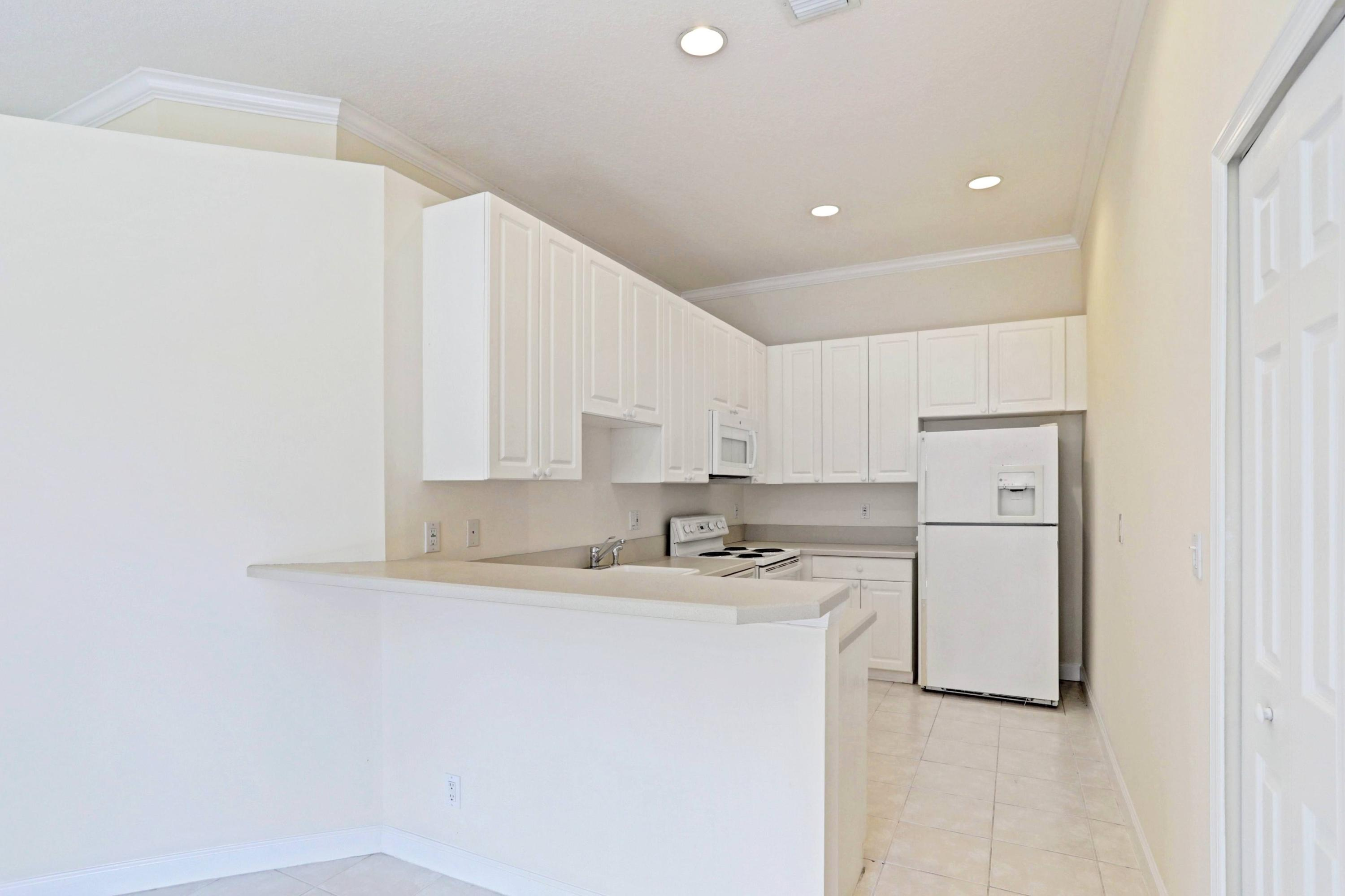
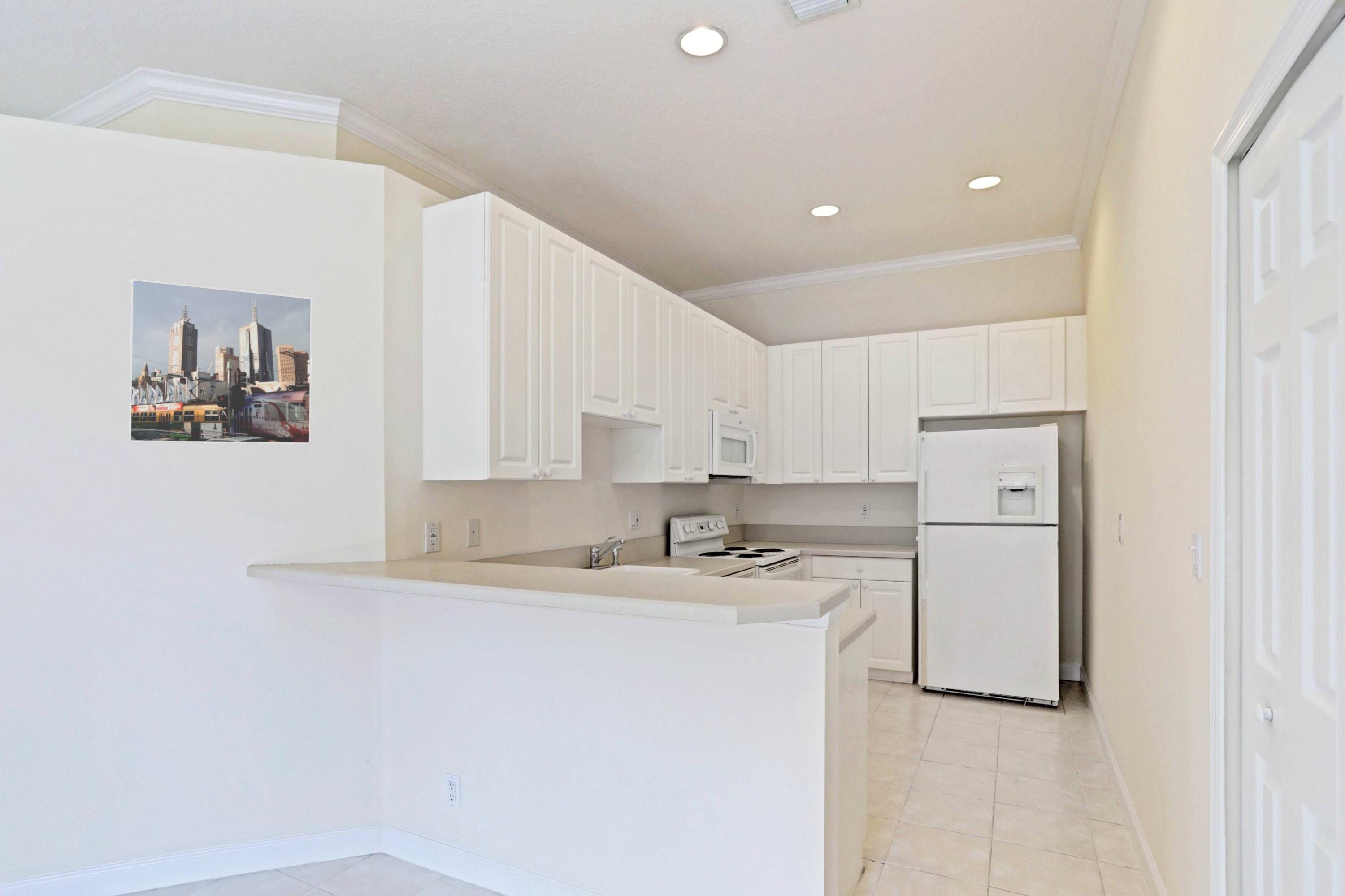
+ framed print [129,279,312,445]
